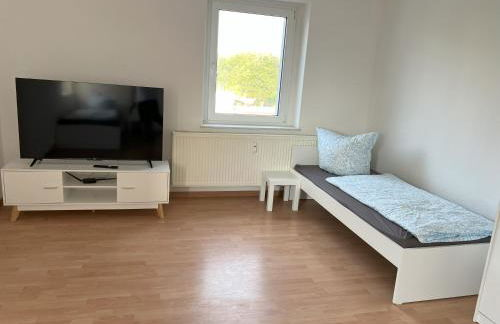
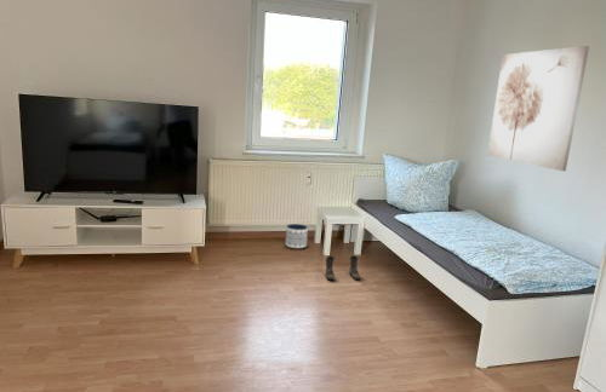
+ wall art [486,45,590,172]
+ boots [325,254,361,281]
+ planter [285,223,309,249]
